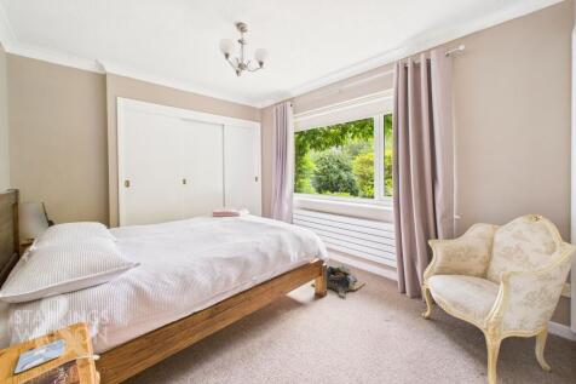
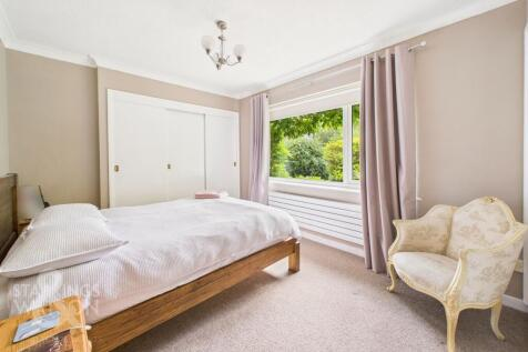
- bag [310,264,367,298]
